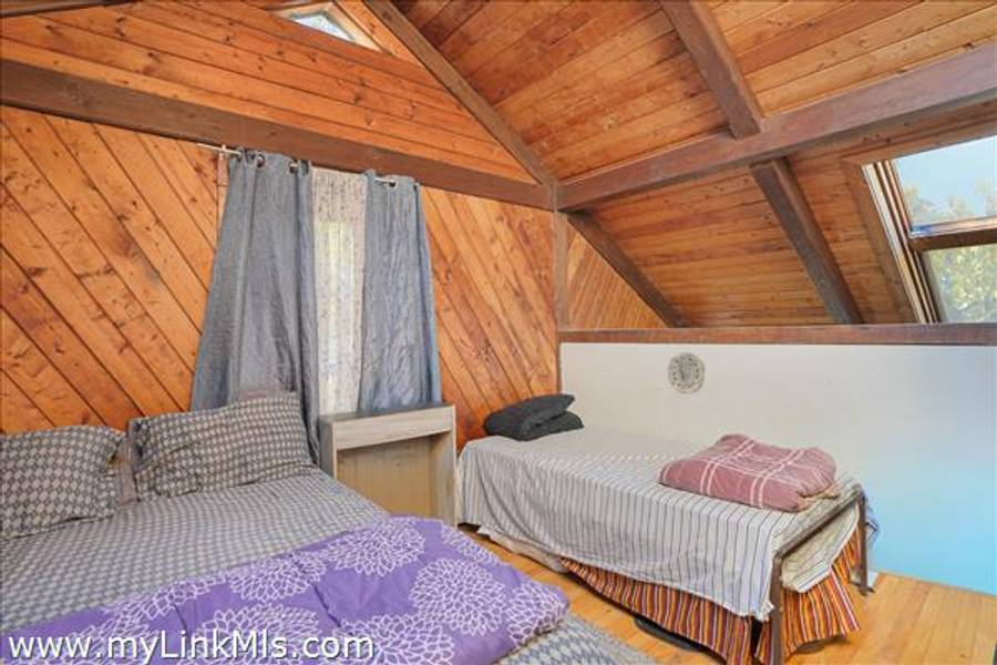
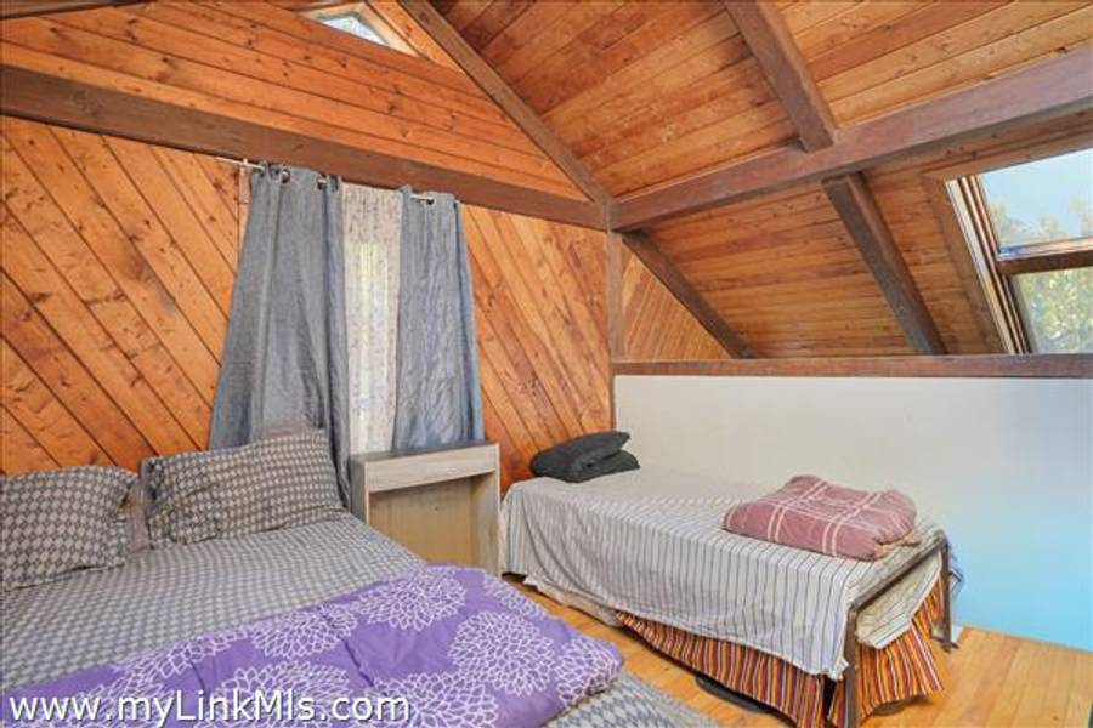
- decorative plate [666,351,706,396]
